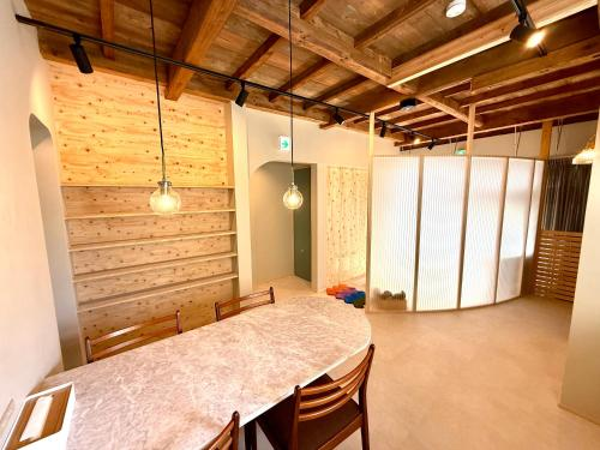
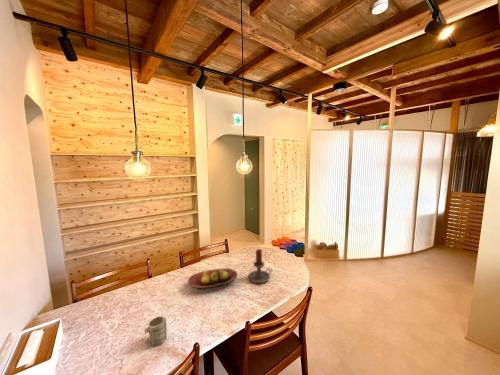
+ fruit bowl [187,267,239,290]
+ mug [144,316,168,347]
+ candle holder [247,248,273,284]
